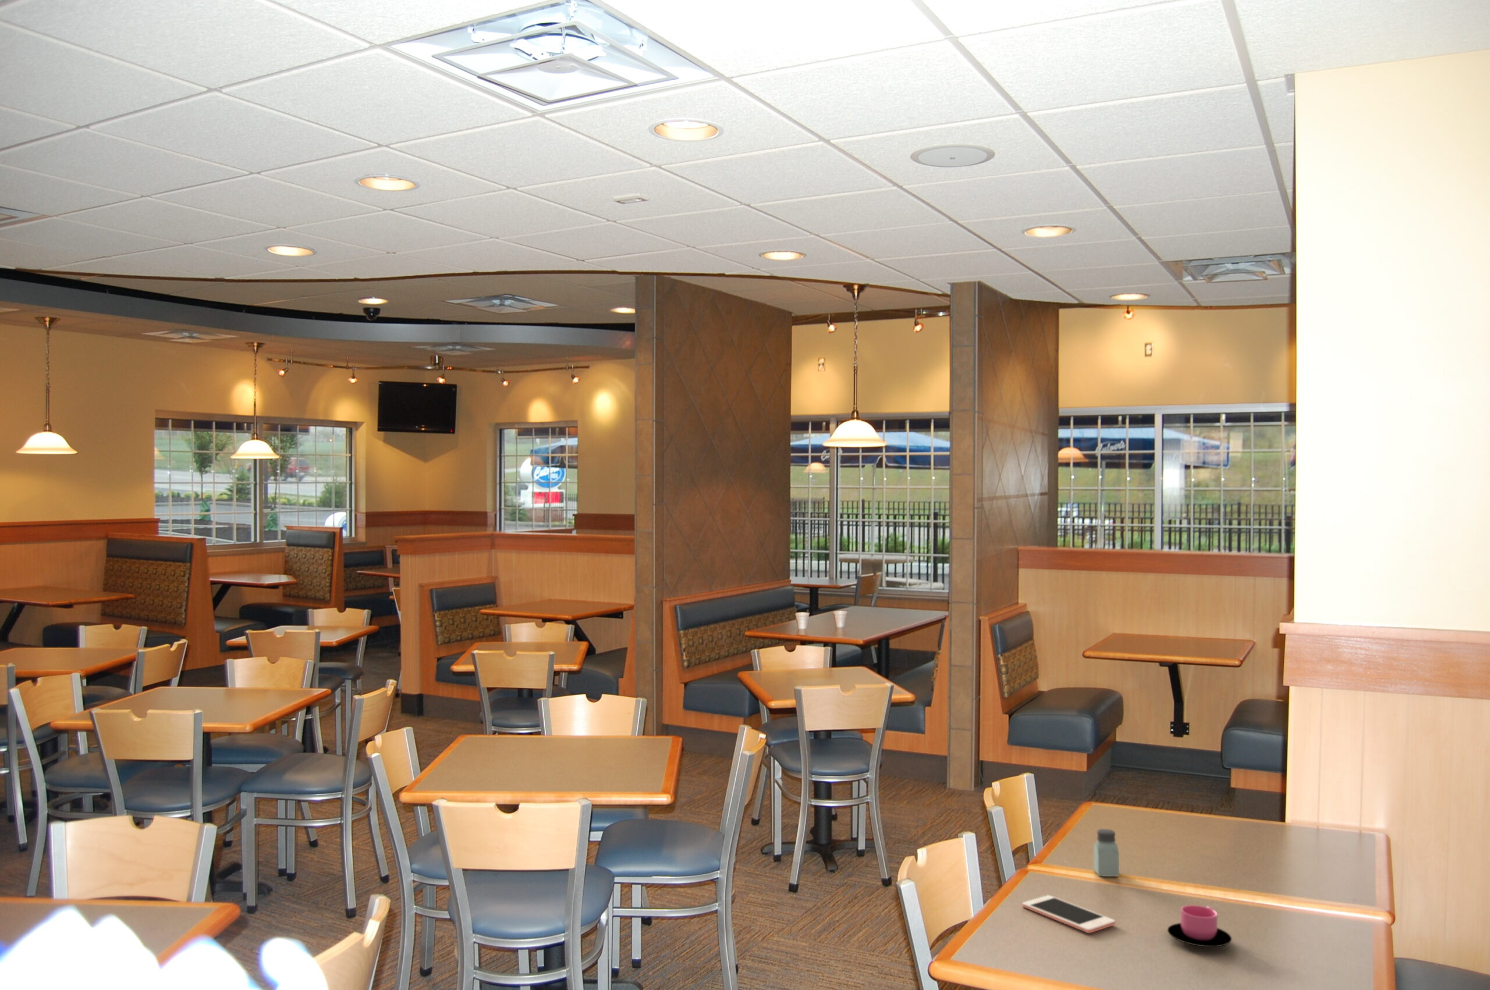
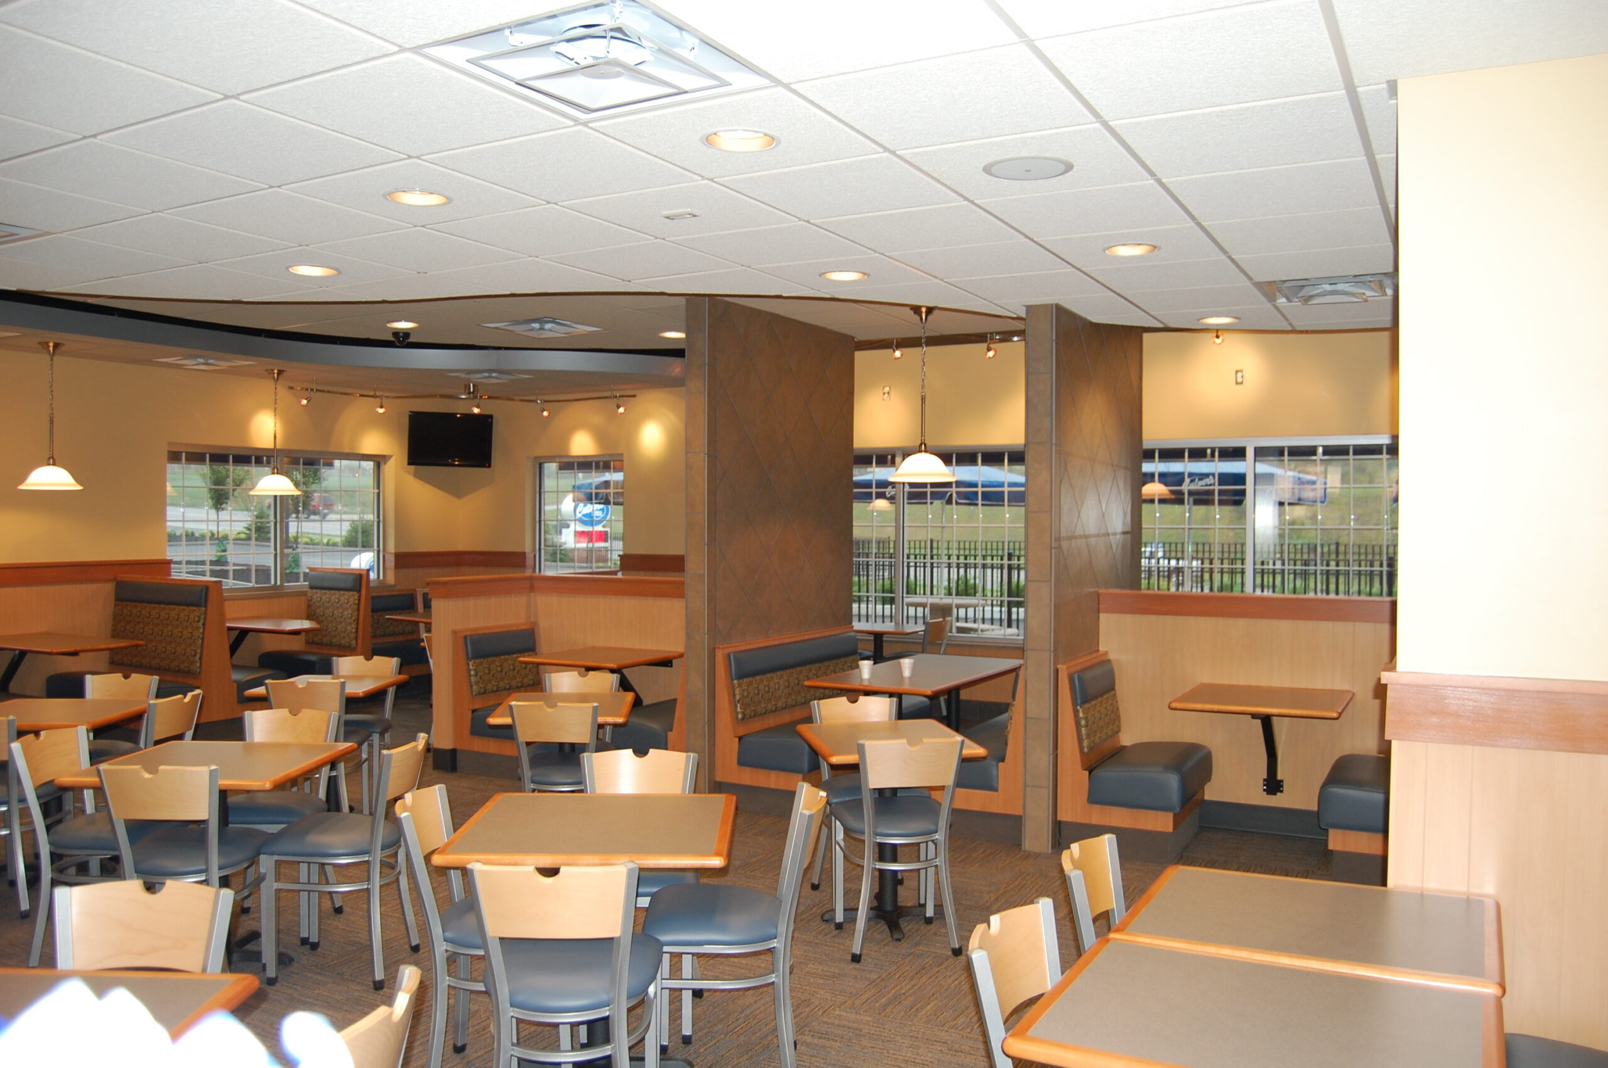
- cup [1167,905,1232,948]
- cell phone [1021,895,1115,934]
- saltshaker [1093,829,1120,877]
